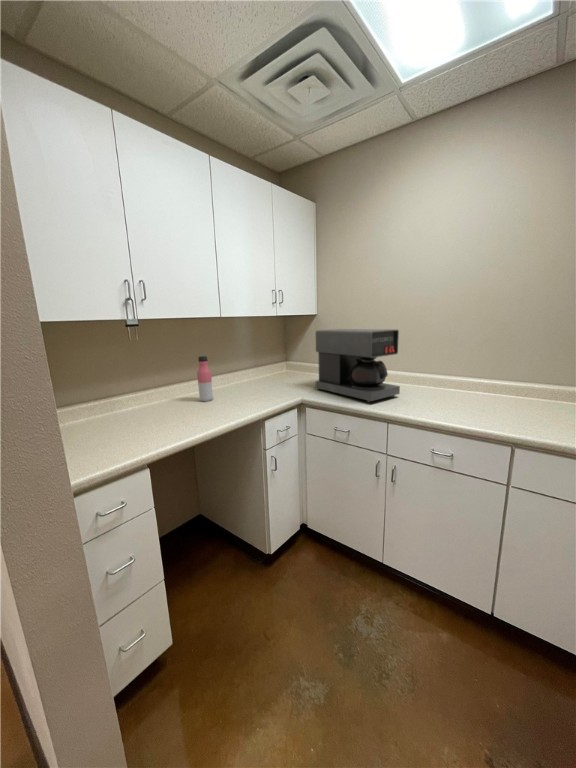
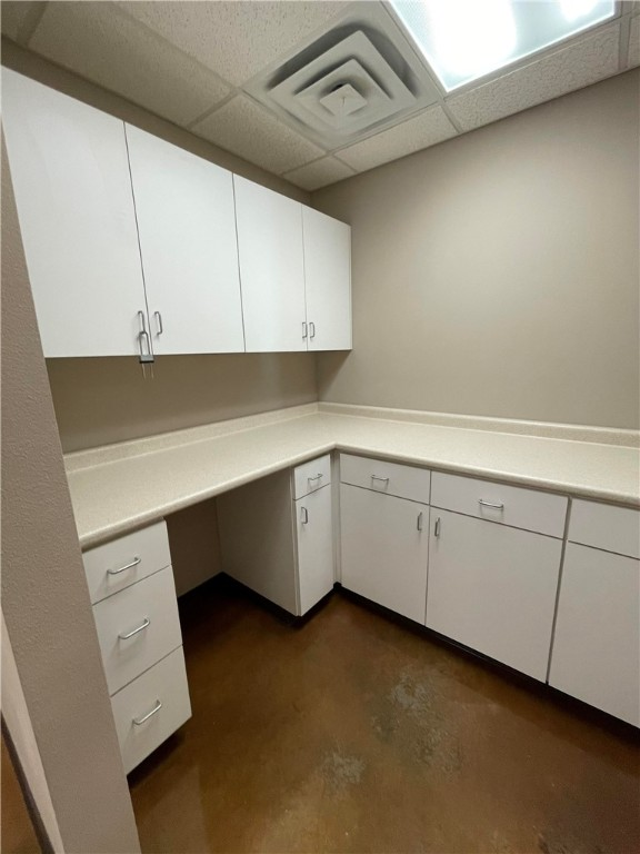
- coffee maker [314,328,401,404]
- water bottle [196,355,214,403]
